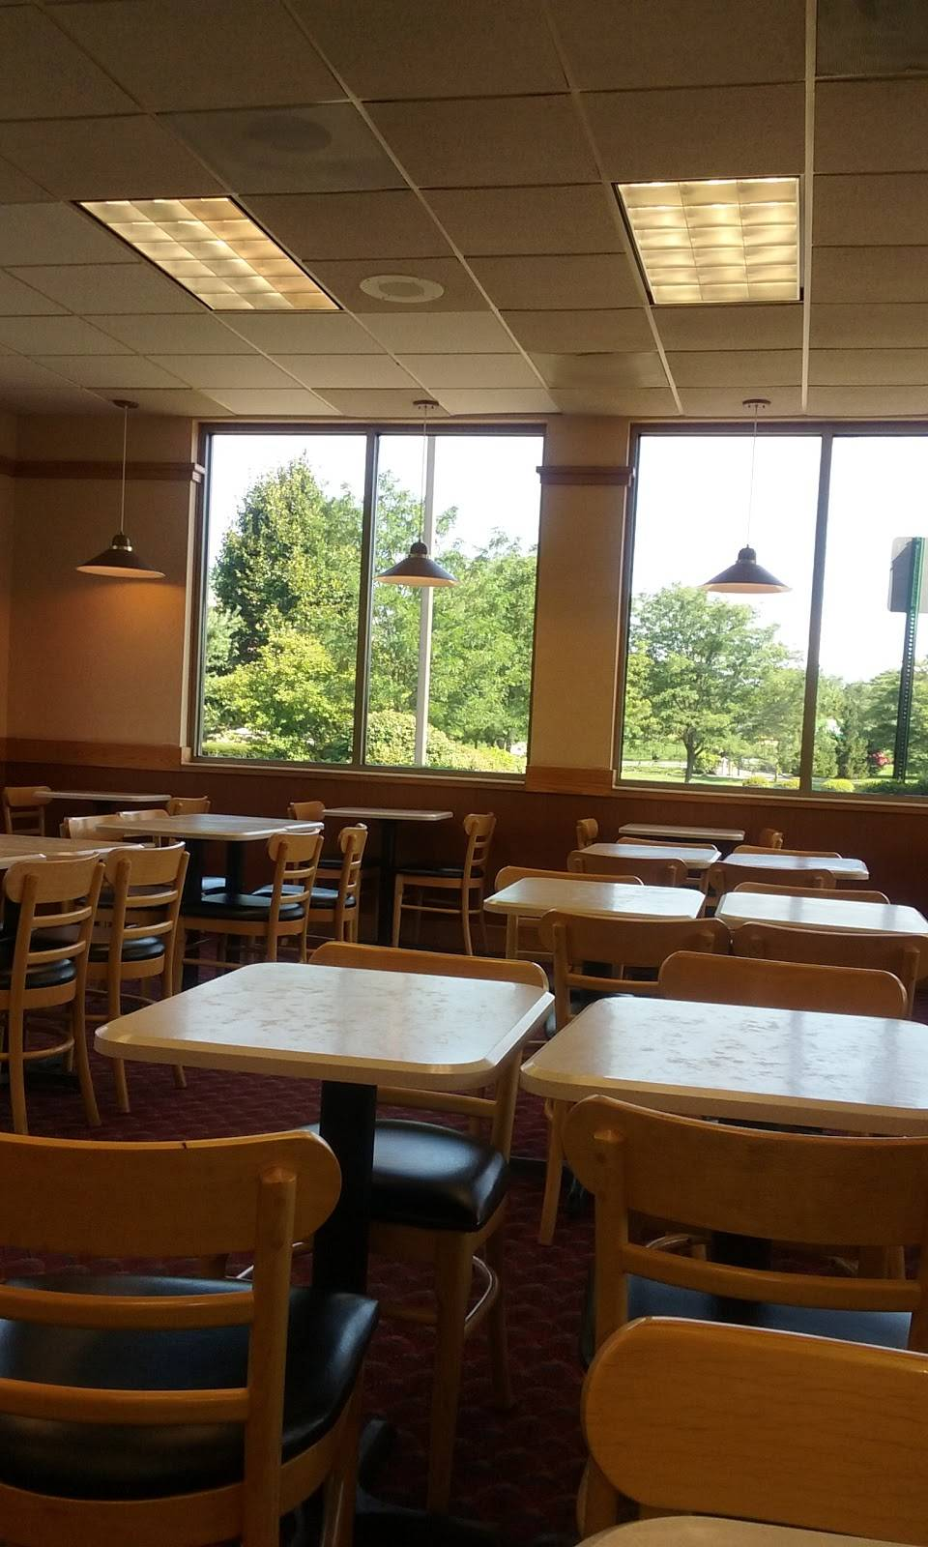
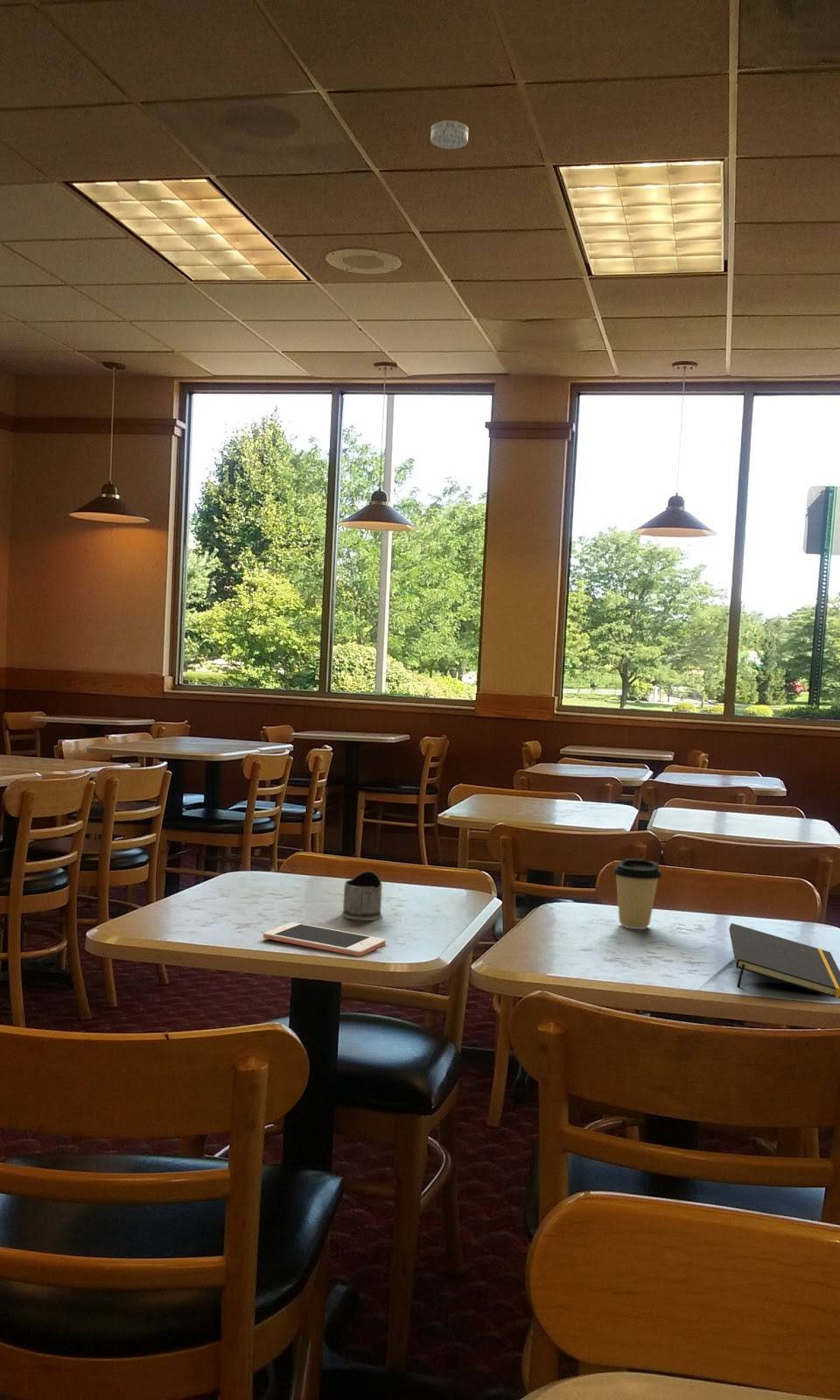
+ smoke detector [430,119,469,150]
+ cell phone [262,921,387,957]
+ notepad [728,922,840,999]
+ coffee cup [612,858,663,930]
+ tea glass holder [340,871,383,921]
